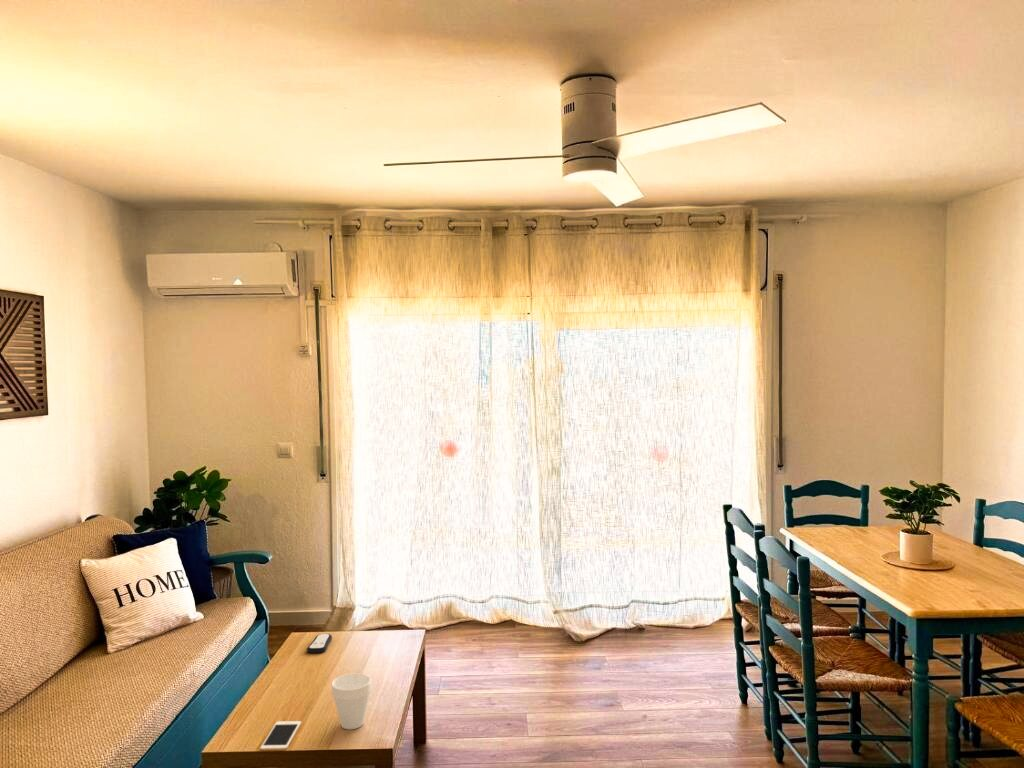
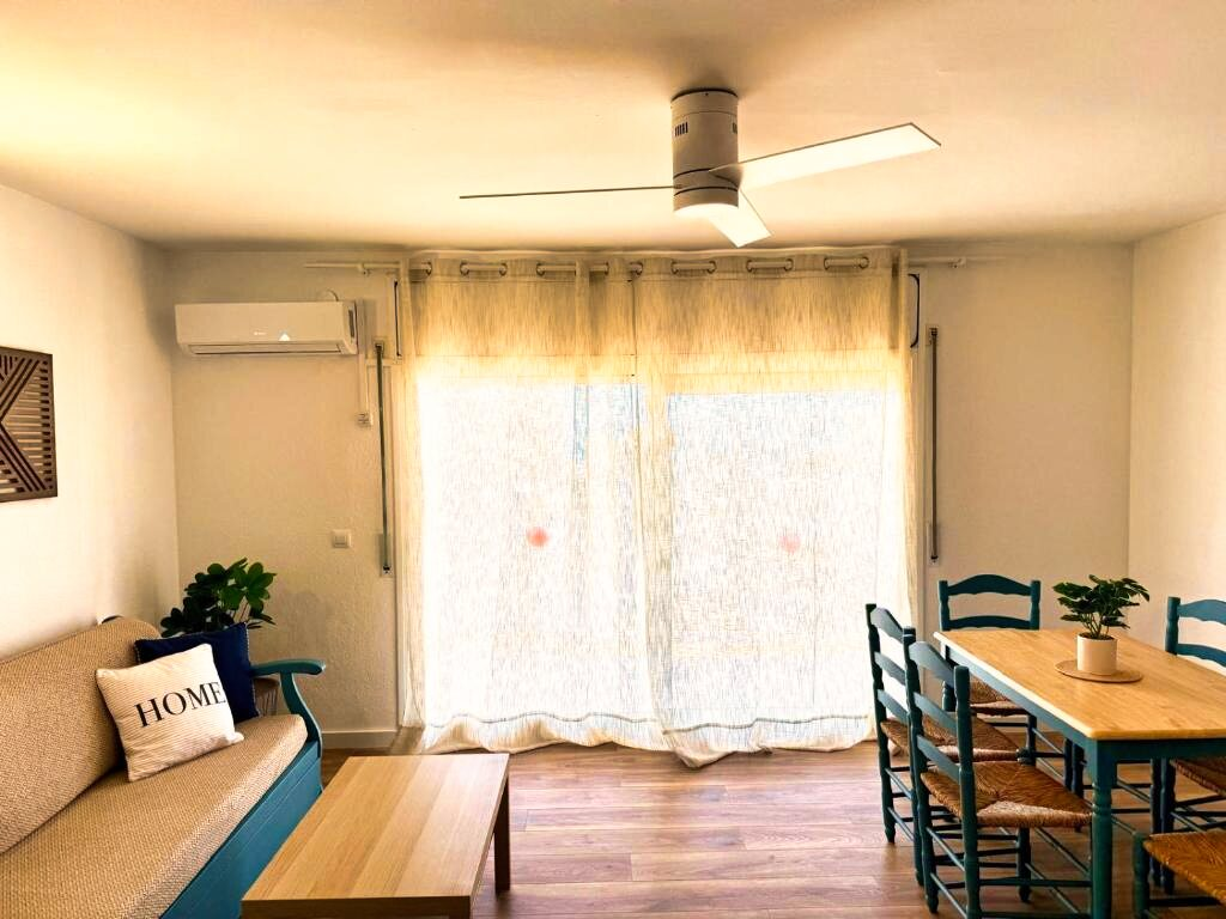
- cell phone [259,720,302,751]
- remote control [306,633,333,654]
- cup [331,672,373,730]
